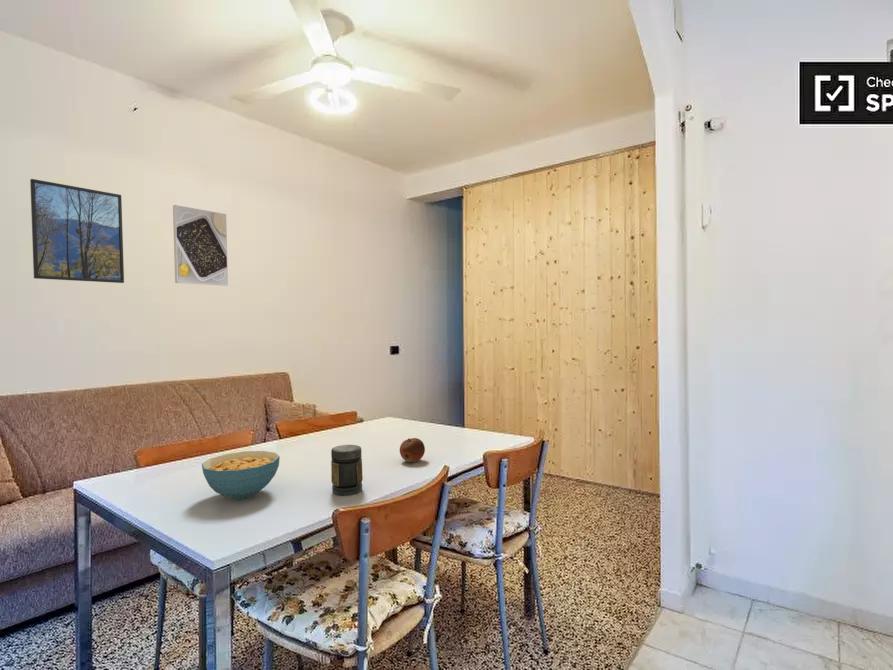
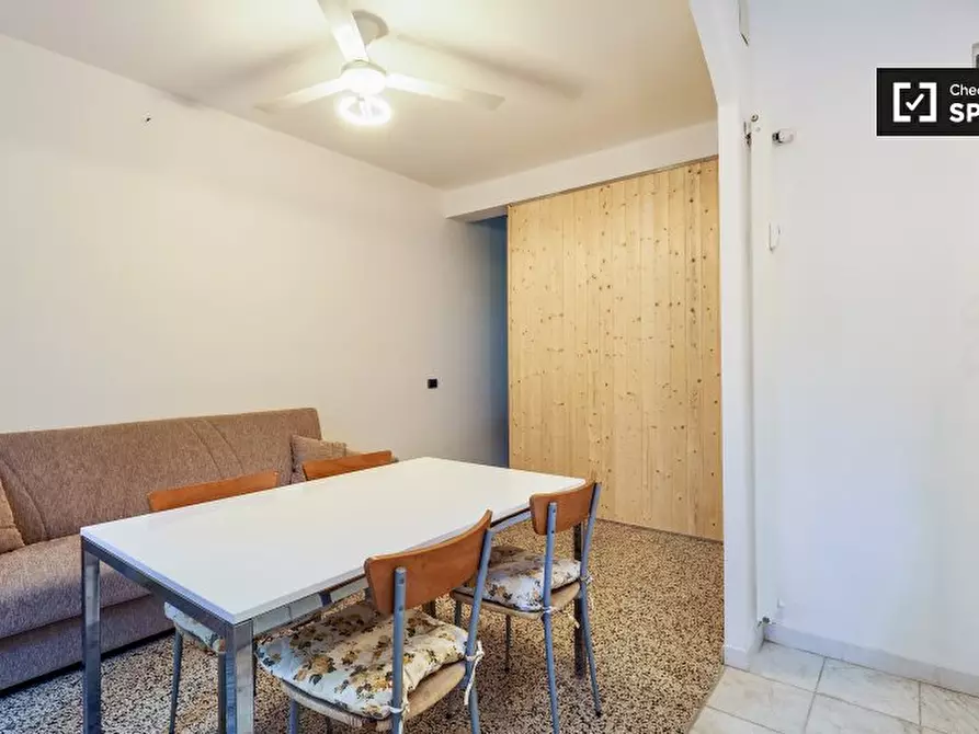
- jar [330,444,364,496]
- fruit [399,437,426,463]
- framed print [172,204,229,287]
- cereal bowl [201,450,281,500]
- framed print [29,178,125,284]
